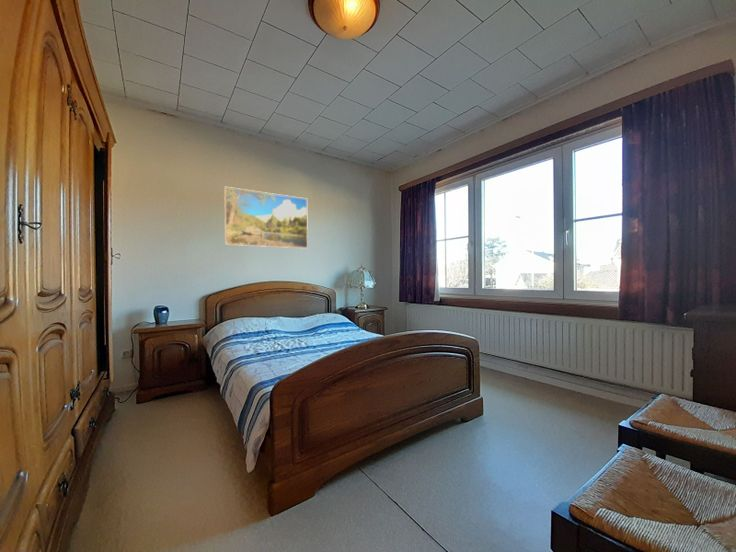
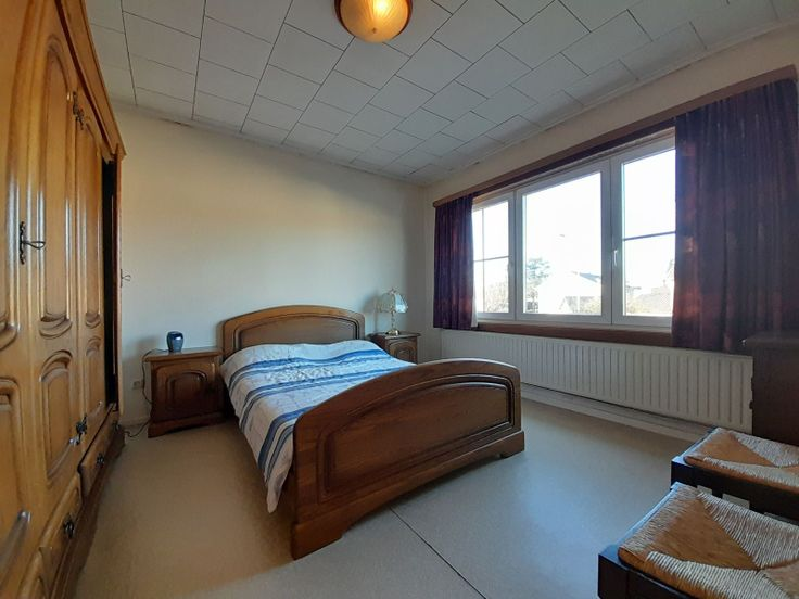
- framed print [223,186,309,249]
